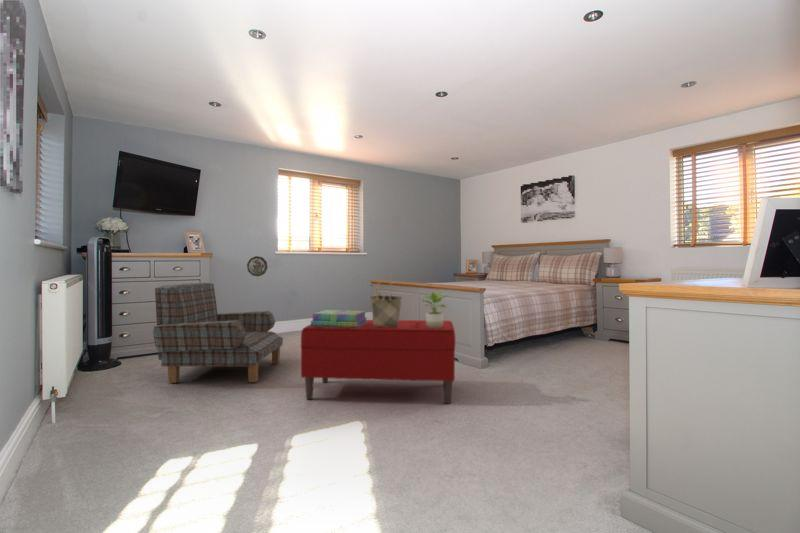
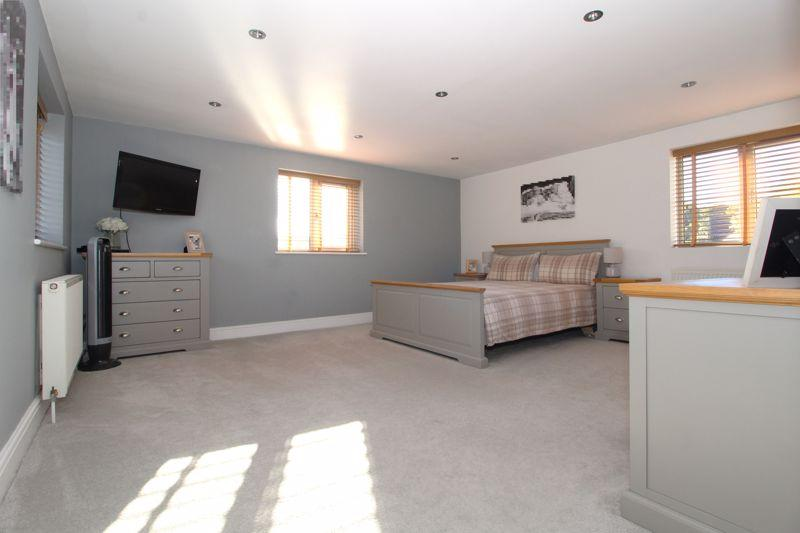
- stack of books [310,309,368,328]
- potted plant [419,288,451,329]
- tote bag [369,266,403,328]
- armchair [152,282,284,384]
- decorative plate [246,255,268,277]
- bench [300,319,457,404]
